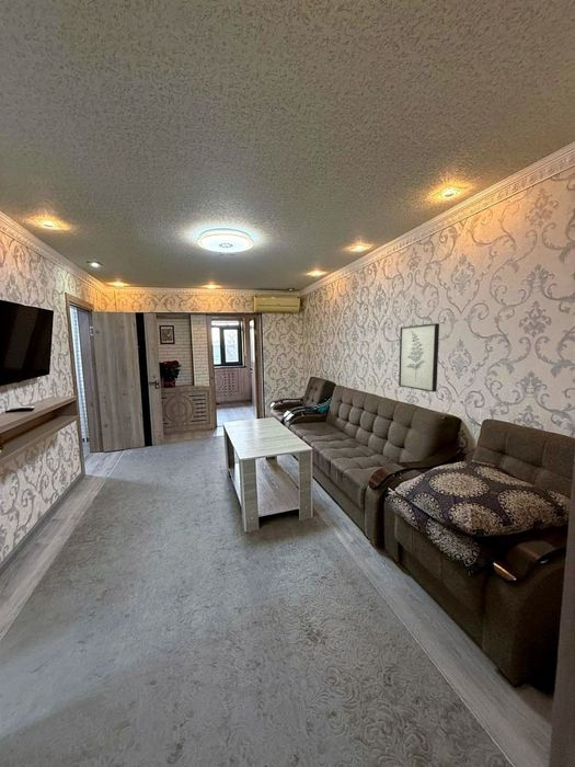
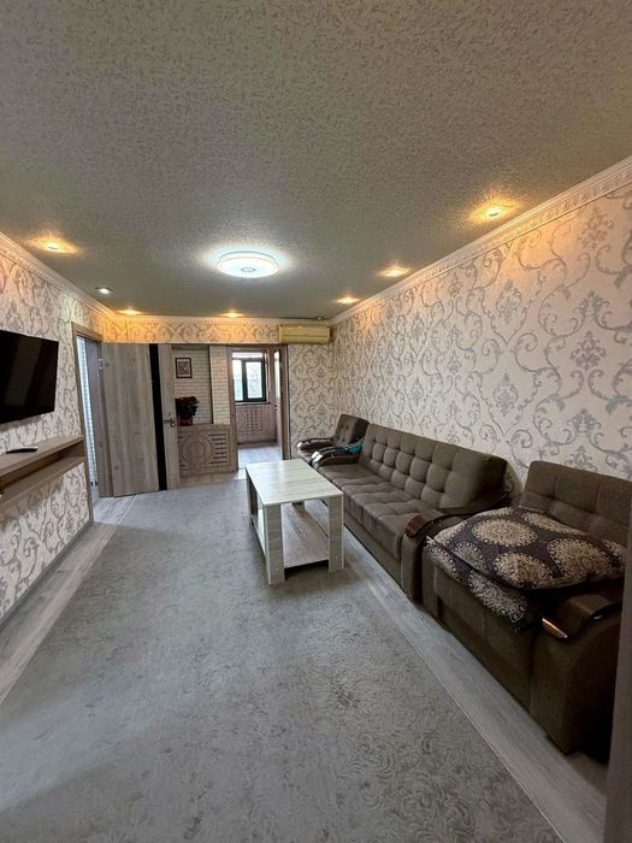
- wall art [398,322,440,393]
